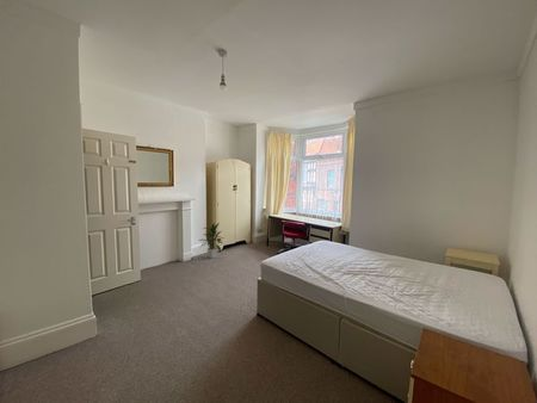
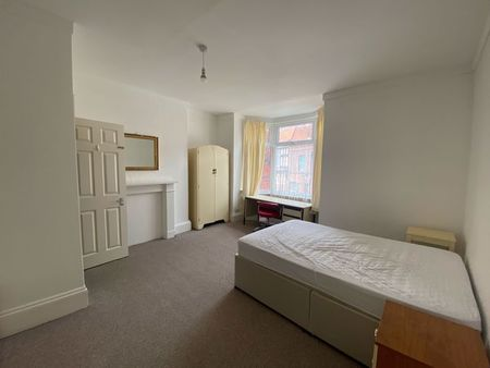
- indoor plant [198,222,226,260]
